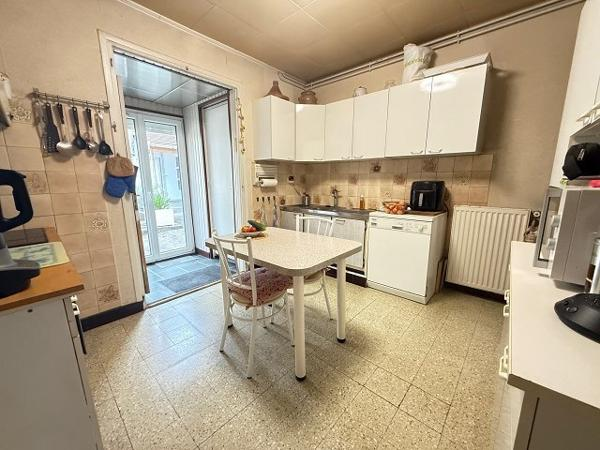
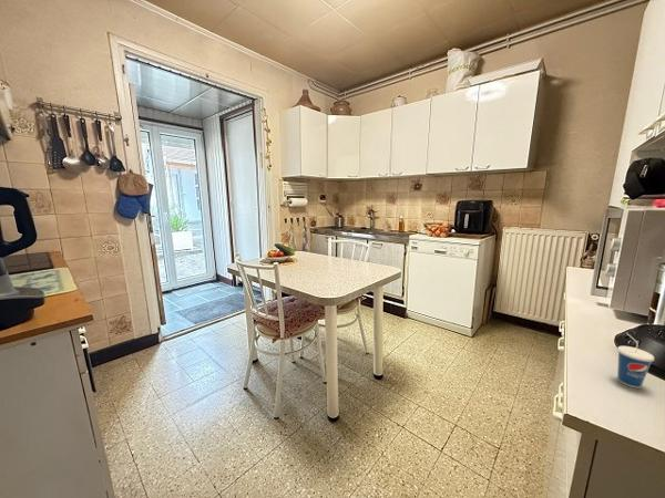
+ cup [616,332,655,388]
